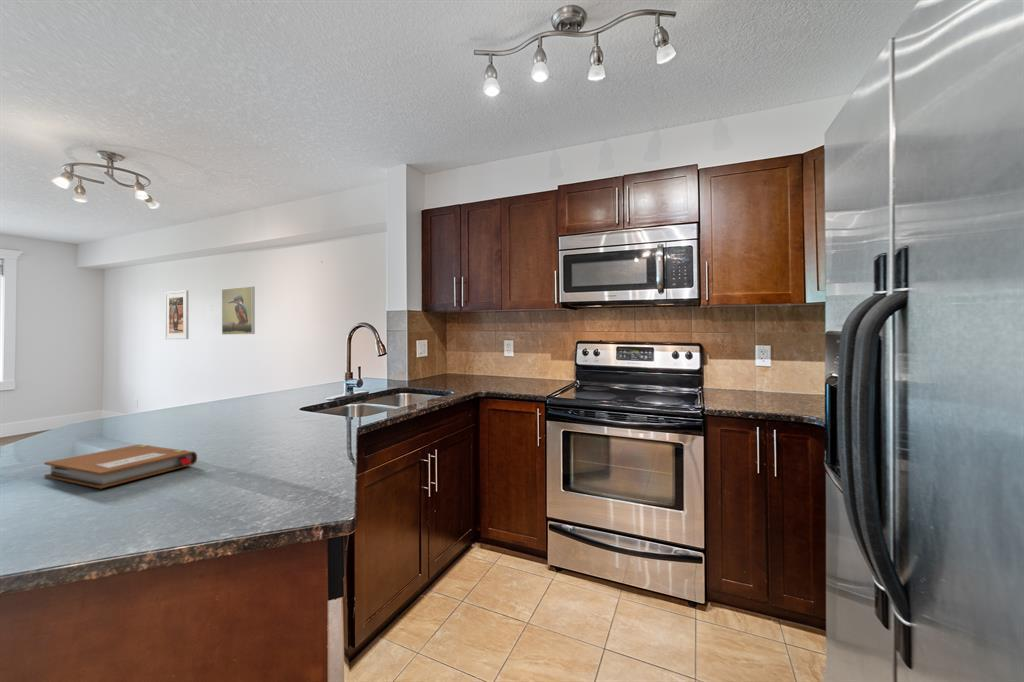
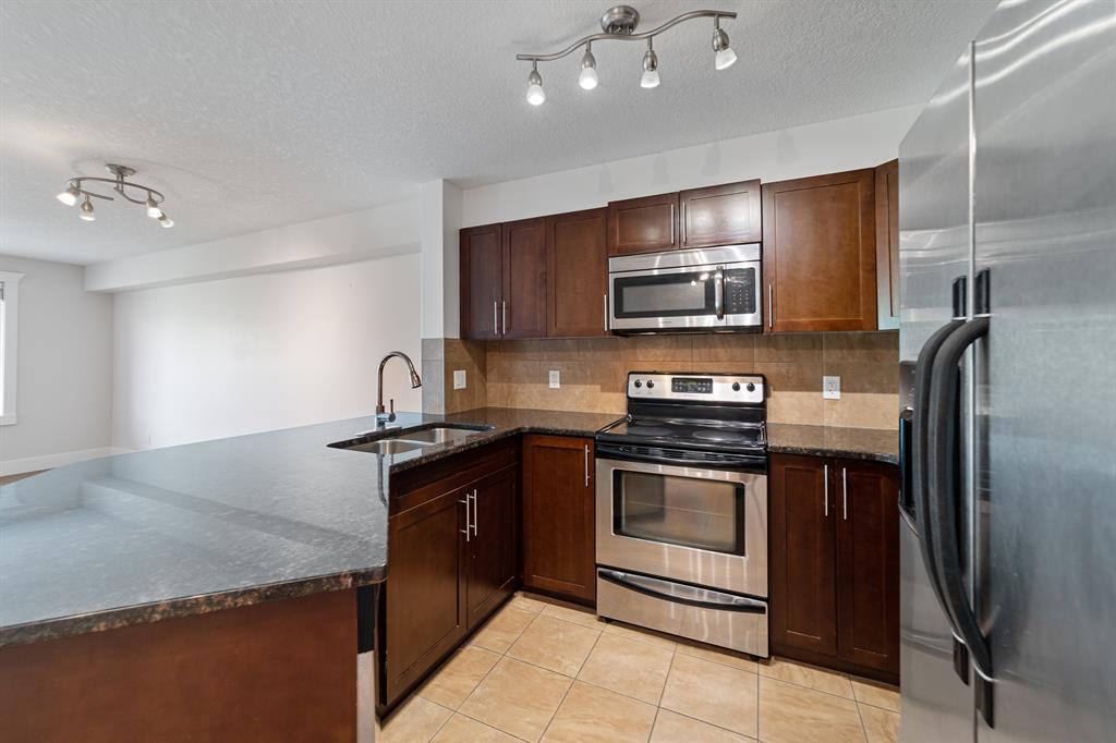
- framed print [221,285,256,336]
- notebook [43,444,198,489]
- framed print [164,289,190,340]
